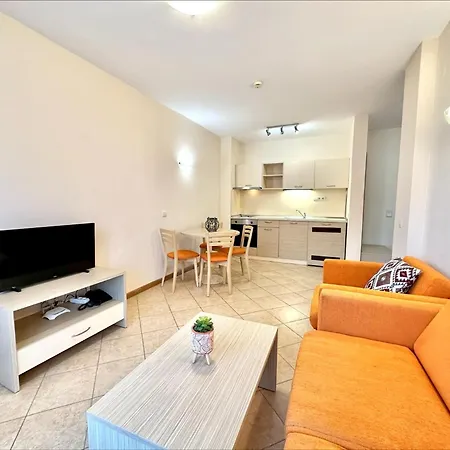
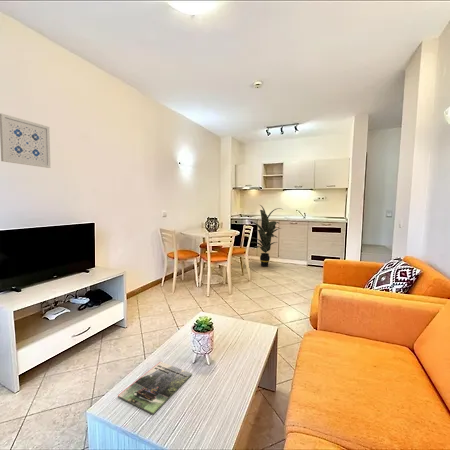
+ magazine [117,361,193,415]
+ indoor plant [248,204,284,268]
+ wall art [0,112,51,169]
